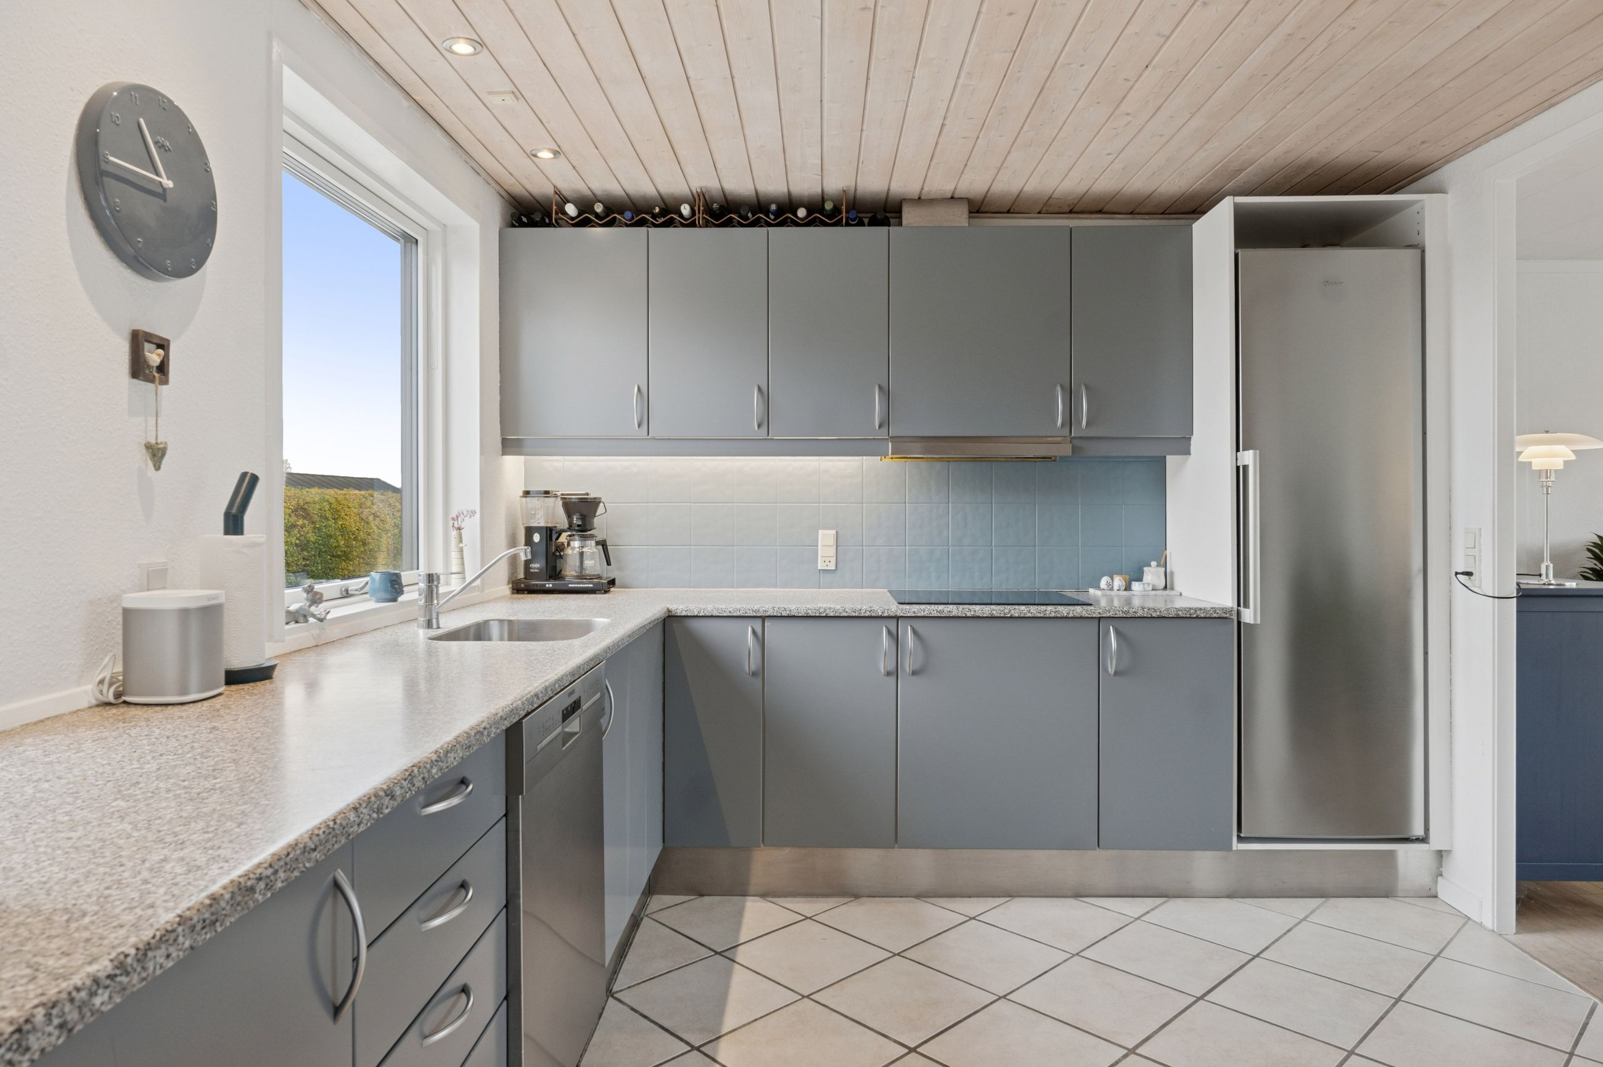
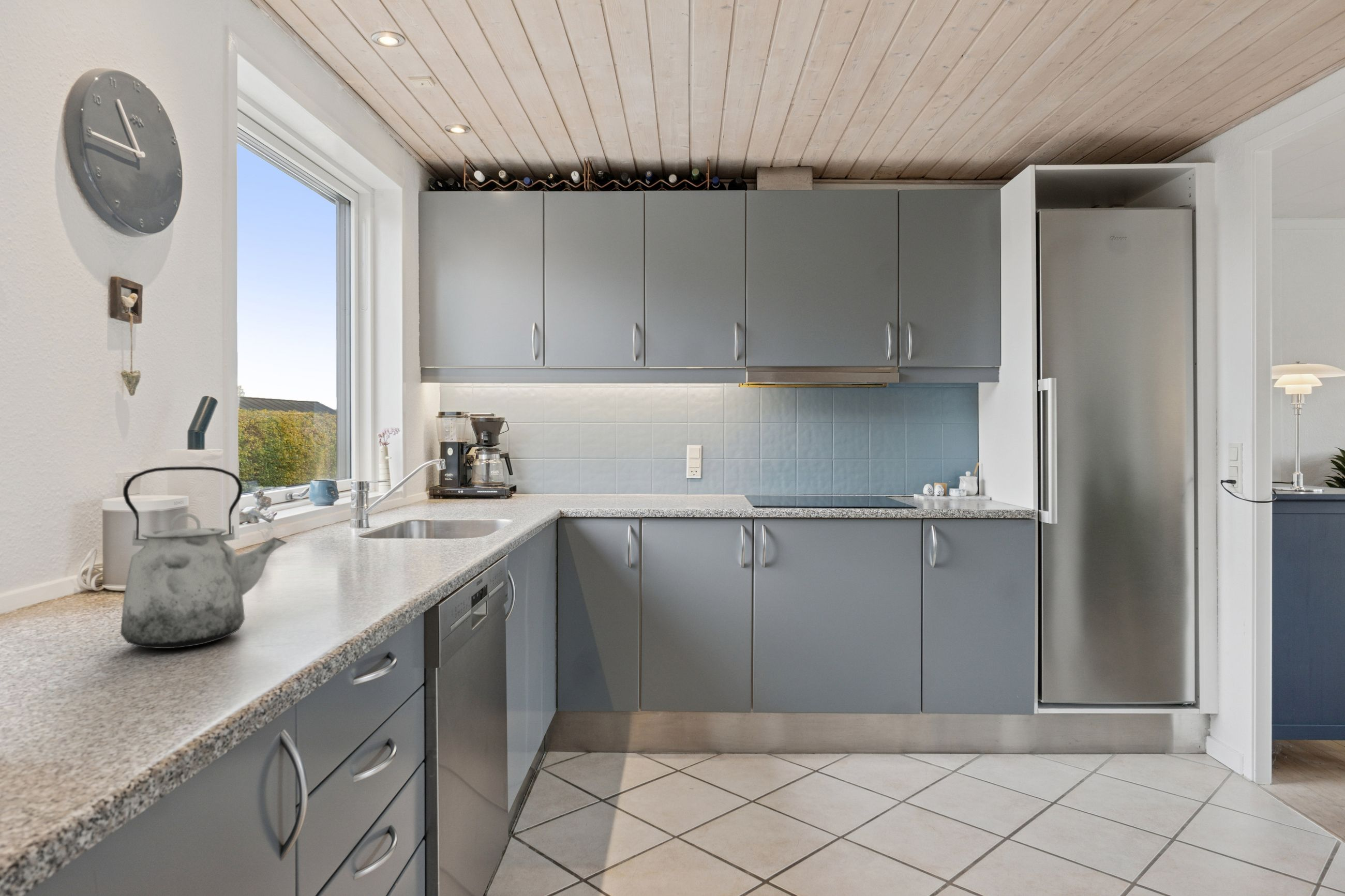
+ kettle [120,466,288,649]
